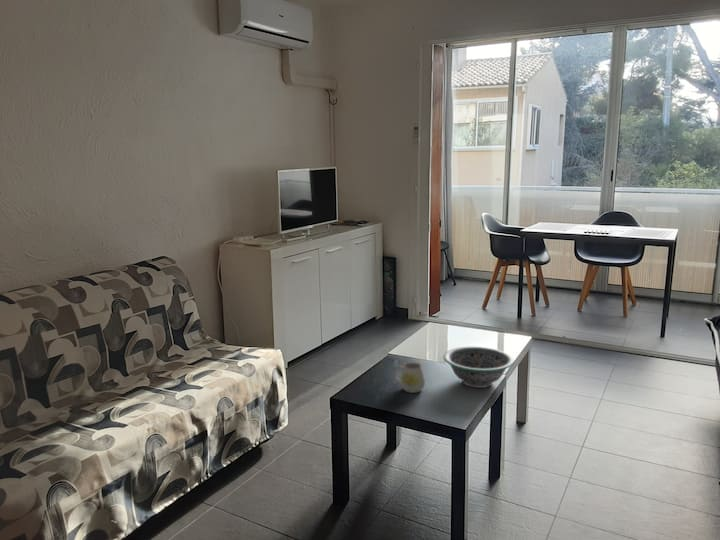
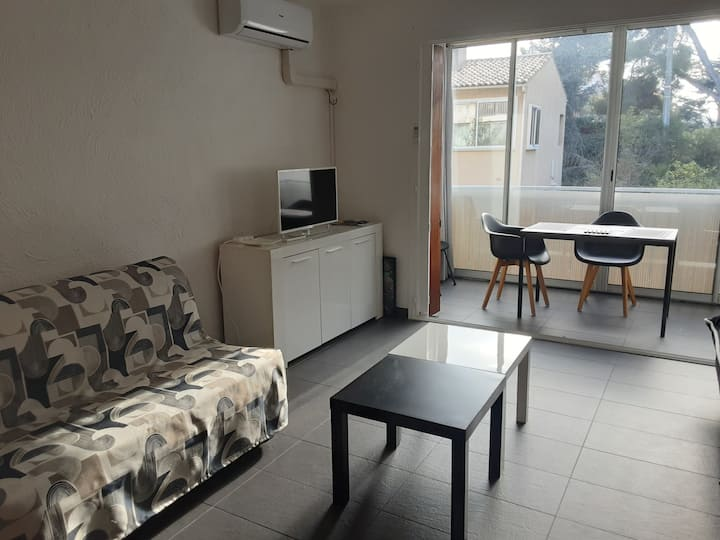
- mug [394,362,426,394]
- decorative bowl [442,346,515,389]
